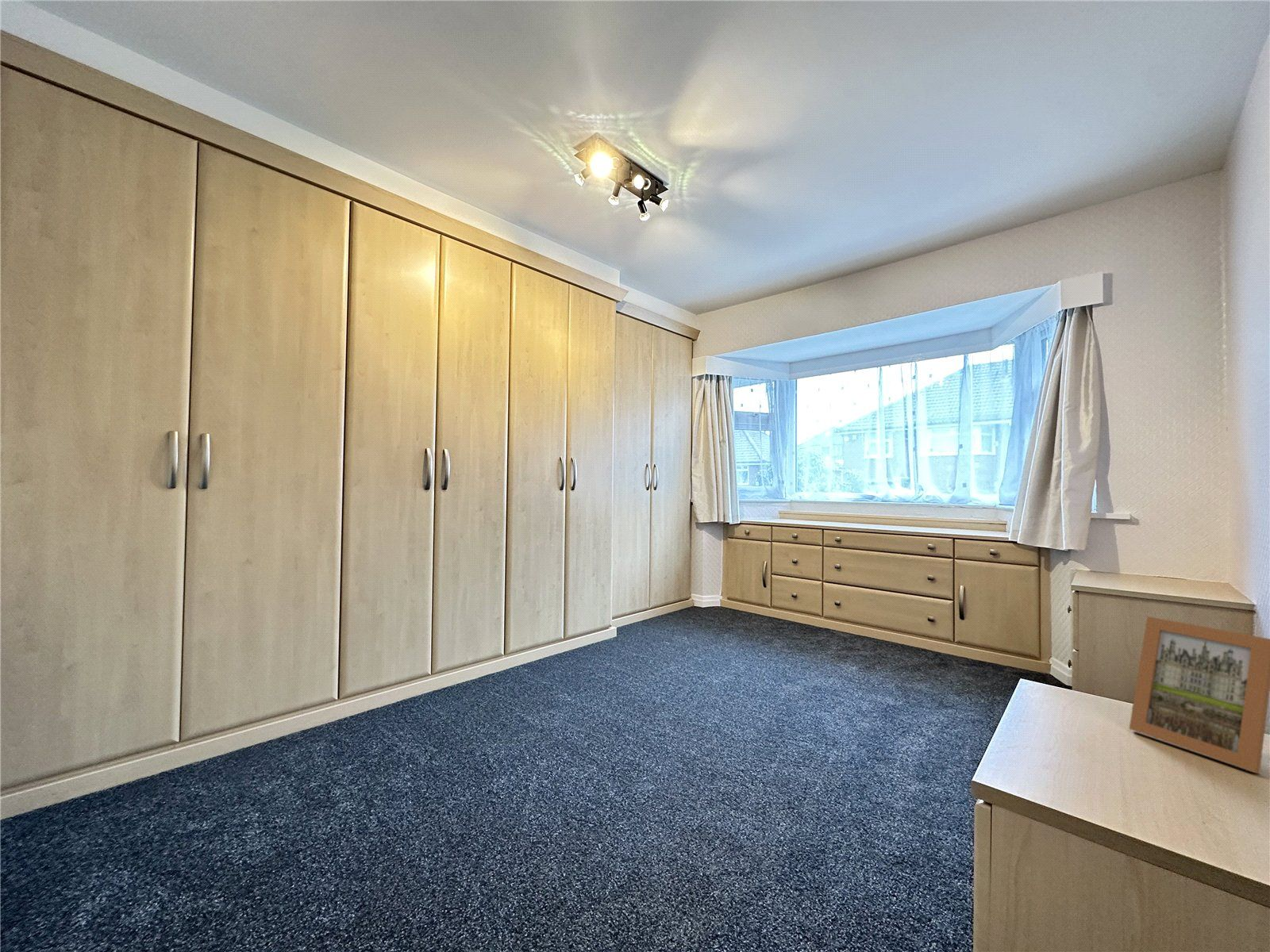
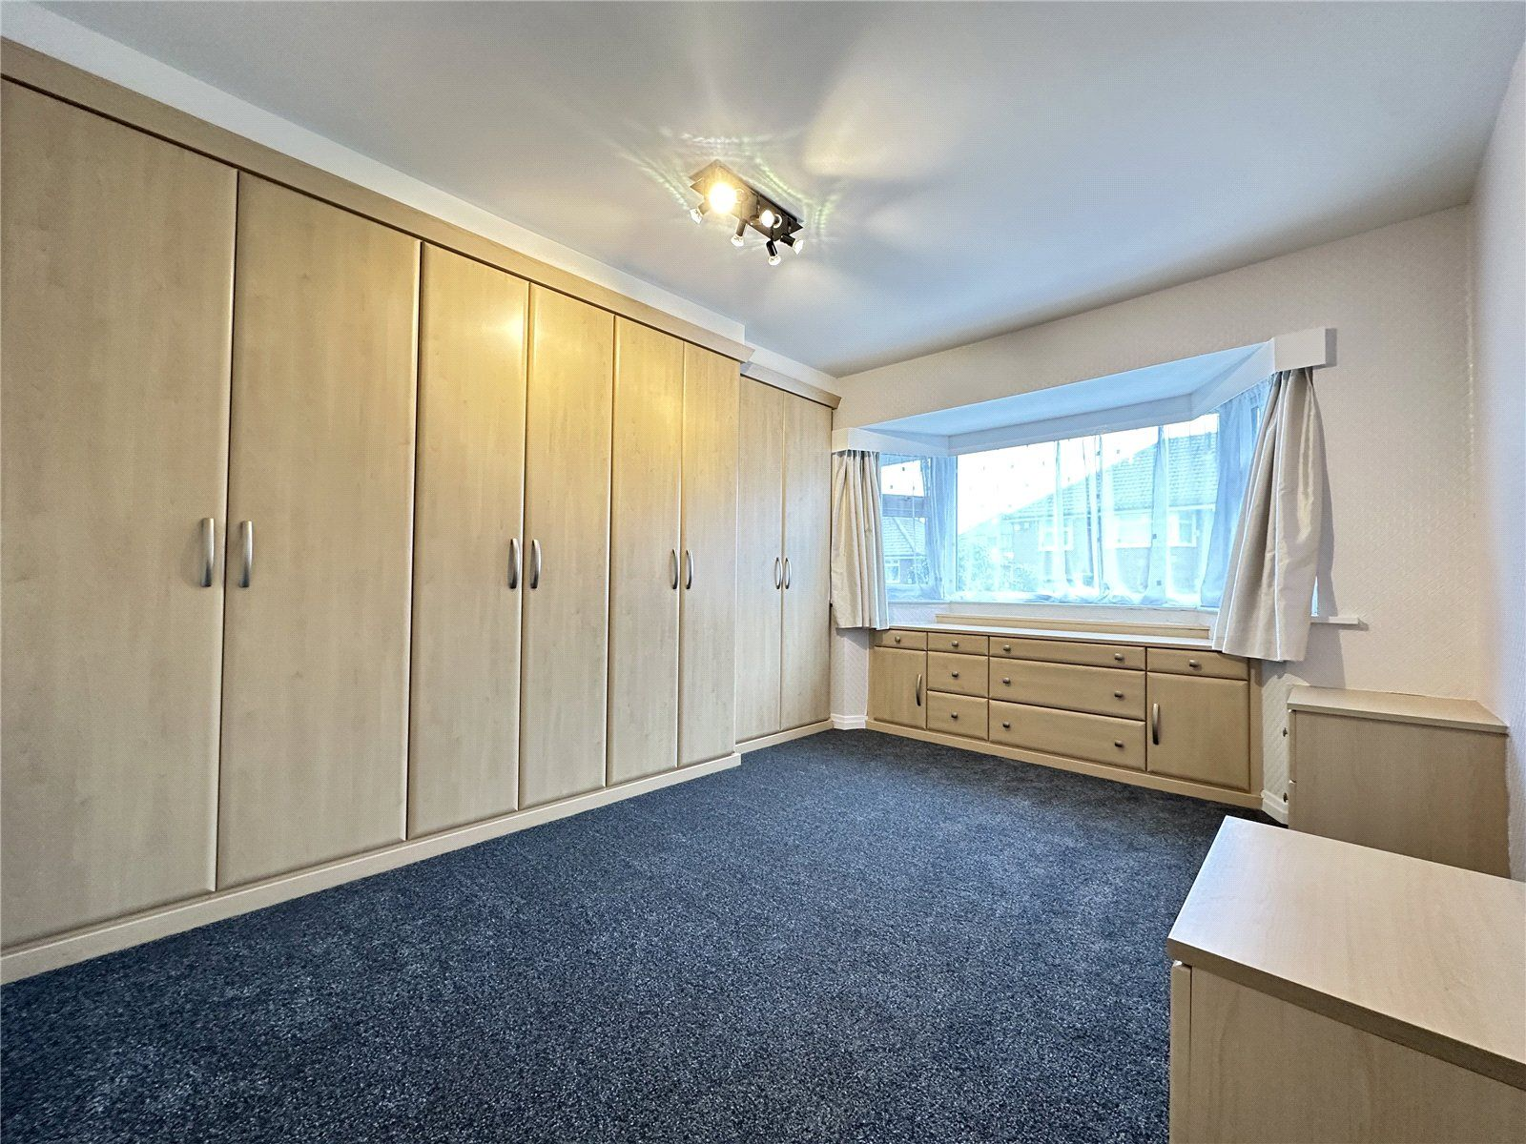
- picture frame [1128,616,1270,775]
